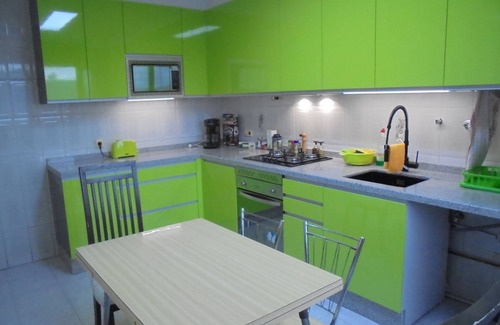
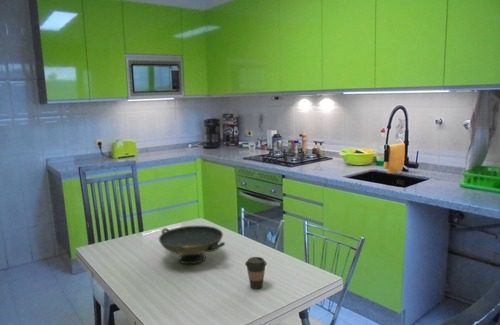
+ coffee cup [244,256,268,290]
+ decorative bowl [158,224,226,265]
